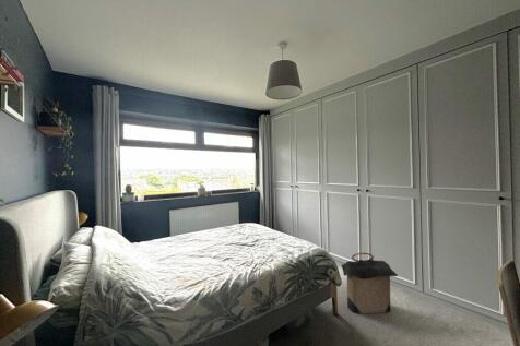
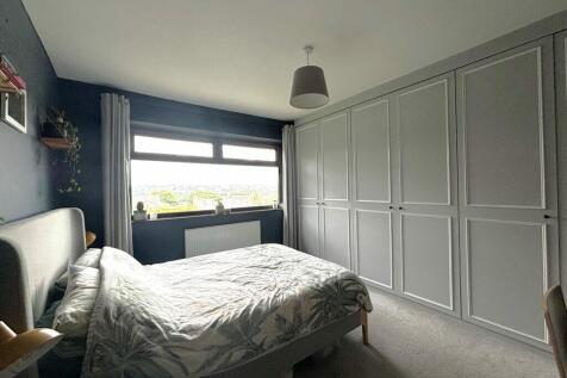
- laundry hamper [340,252,399,314]
